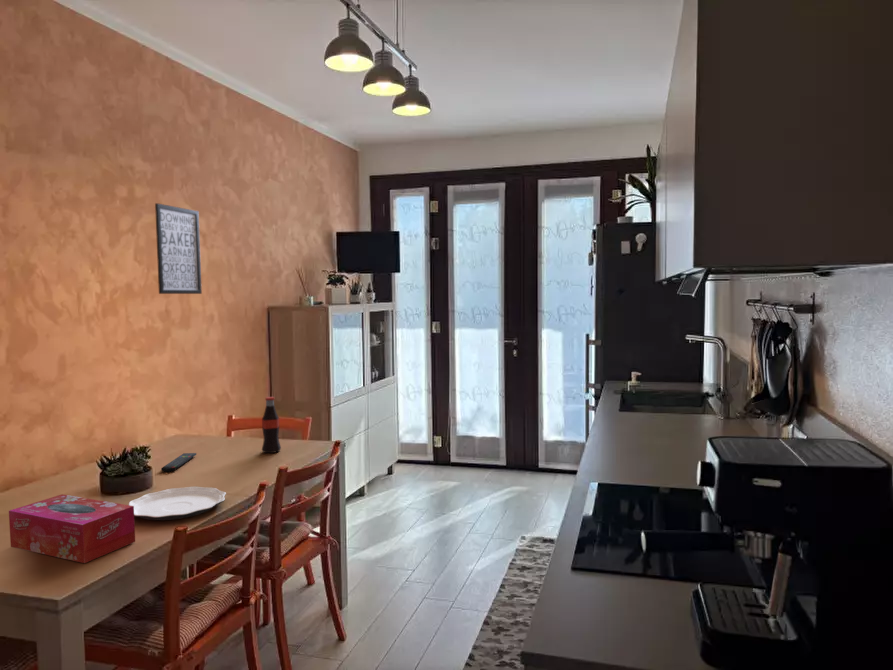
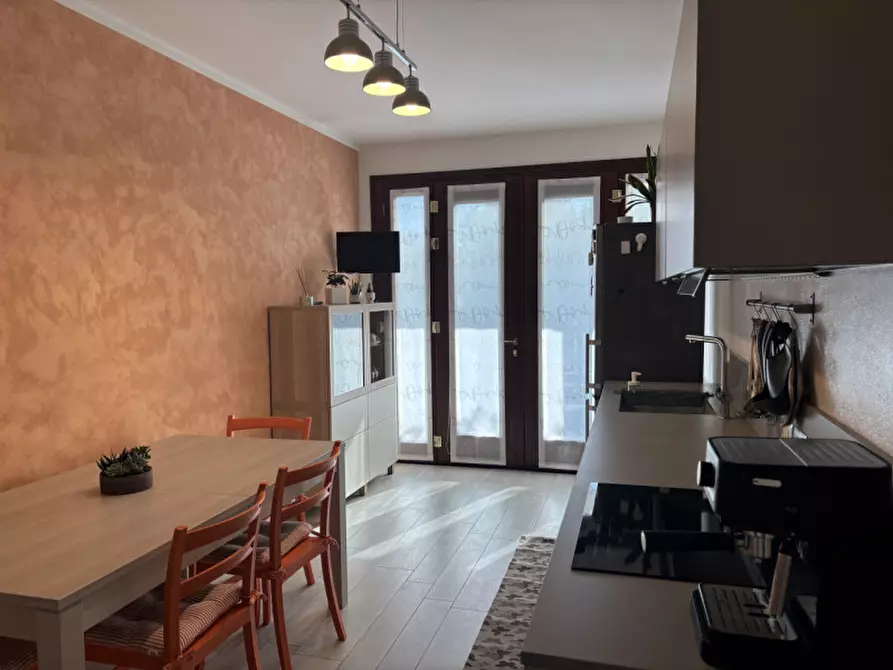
- wall art [154,202,203,295]
- tissue box [8,493,136,564]
- plate [128,486,227,521]
- bottle [261,396,282,454]
- remote control [160,452,197,473]
